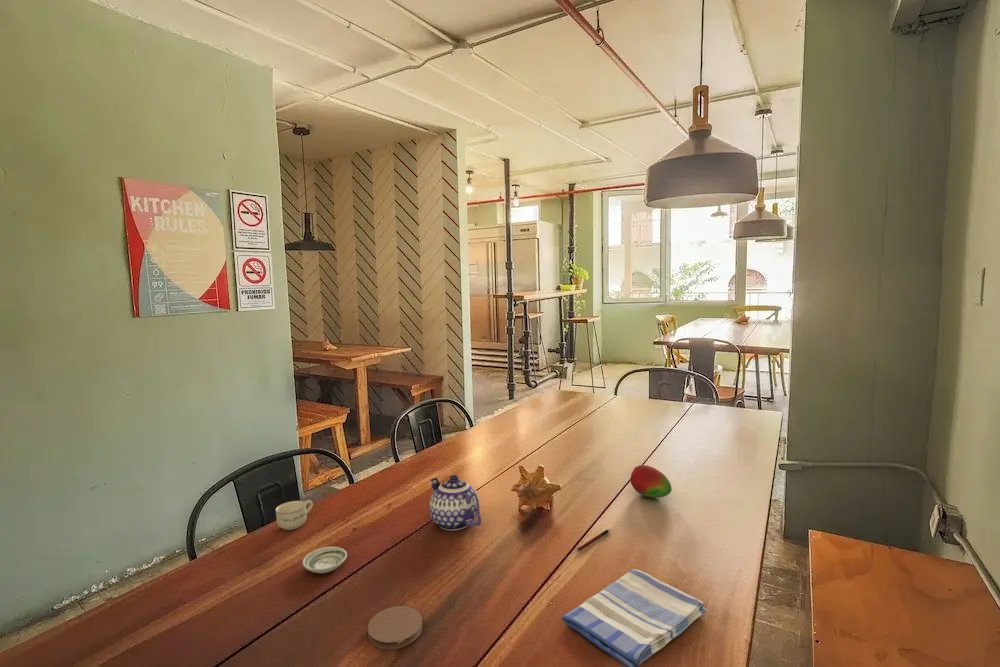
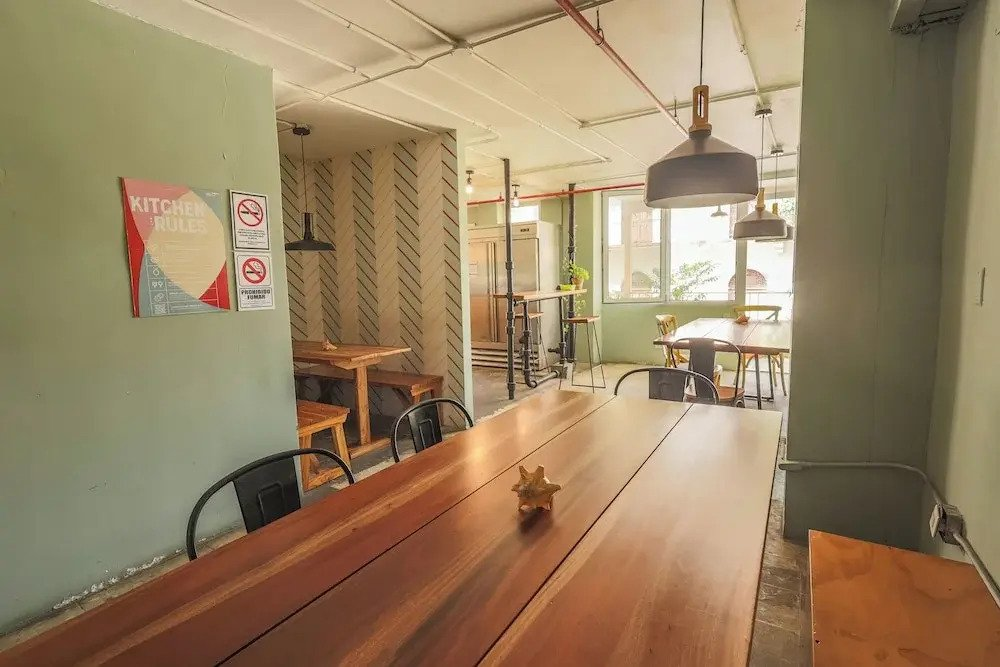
- teapot [429,474,482,531]
- dish towel [560,568,707,667]
- cup [274,499,314,531]
- coaster [367,605,423,650]
- pen [575,528,612,553]
- saucer [301,546,348,574]
- fruit [629,464,673,499]
